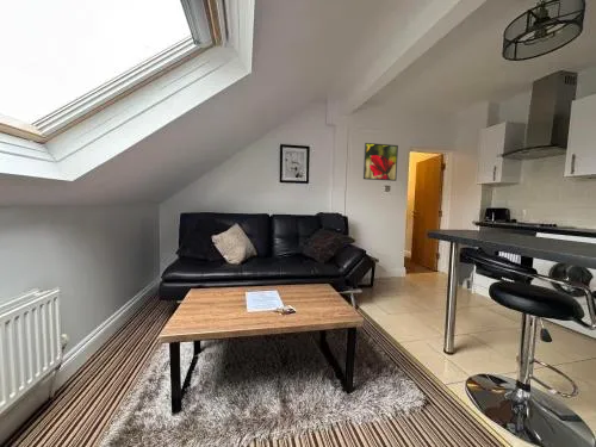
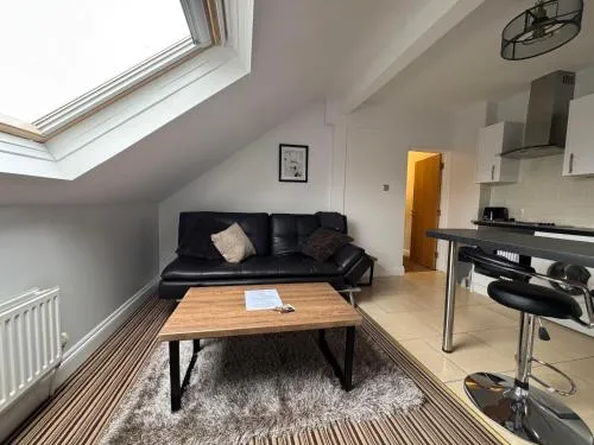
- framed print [362,142,399,182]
